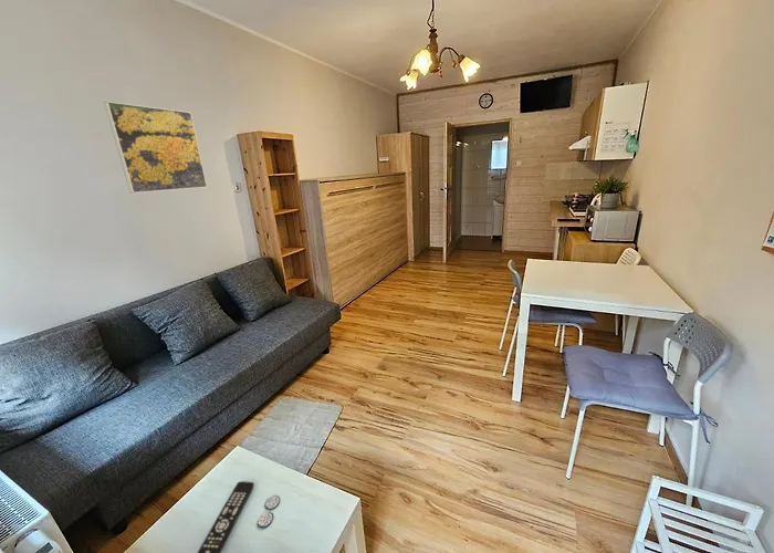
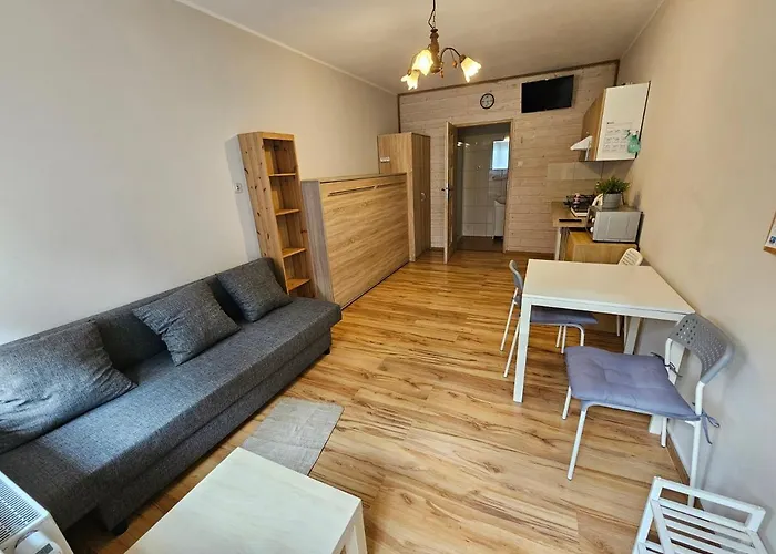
- coaster [257,494,281,529]
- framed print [103,101,208,195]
- remote control [197,481,255,553]
